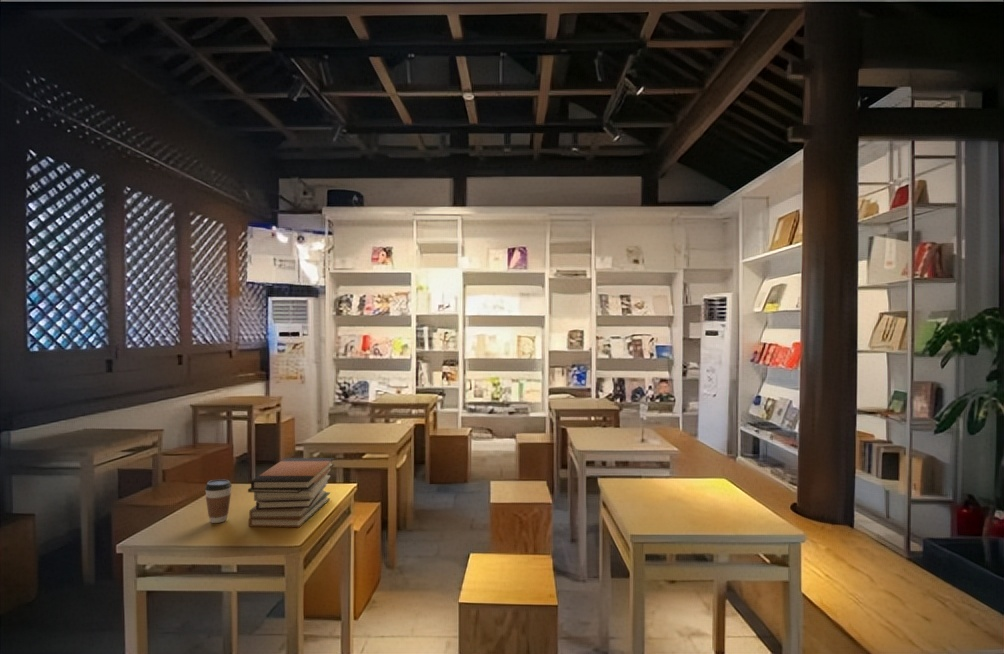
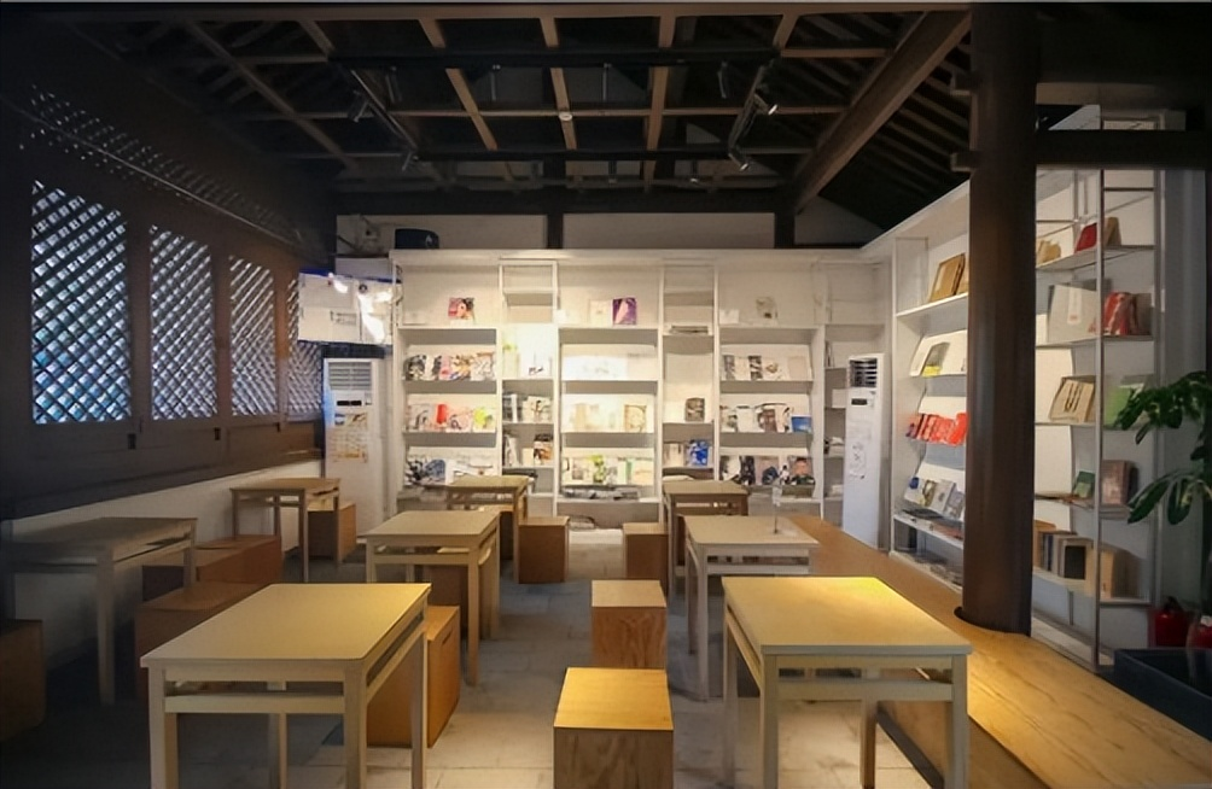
- book stack [247,457,335,528]
- coffee cup [204,479,233,524]
